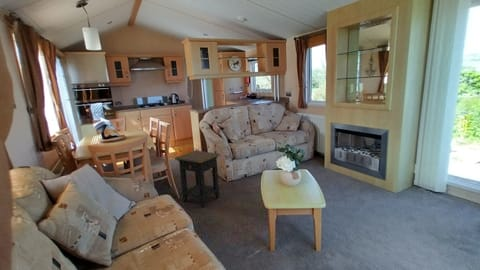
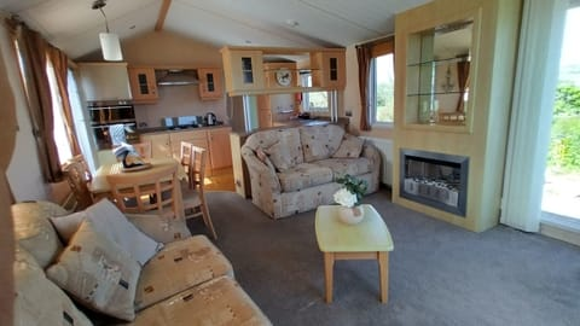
- side table [174,150,221,208]
